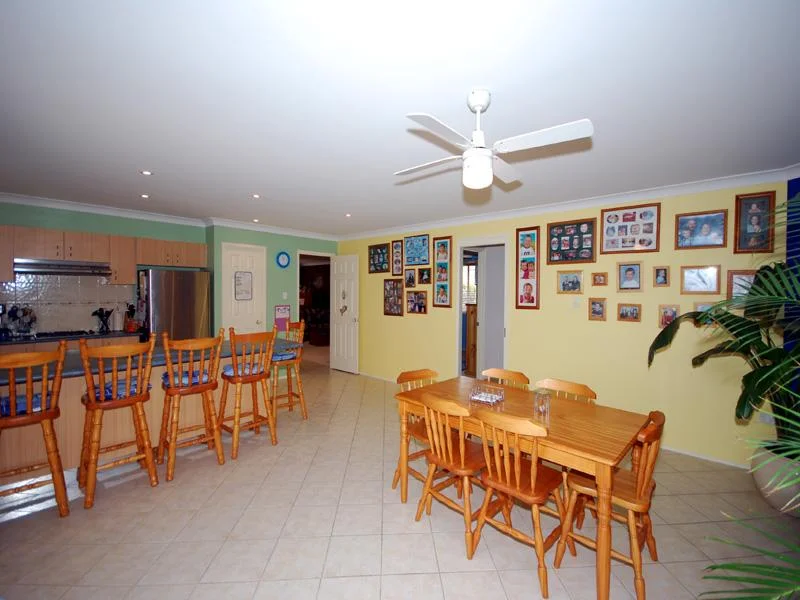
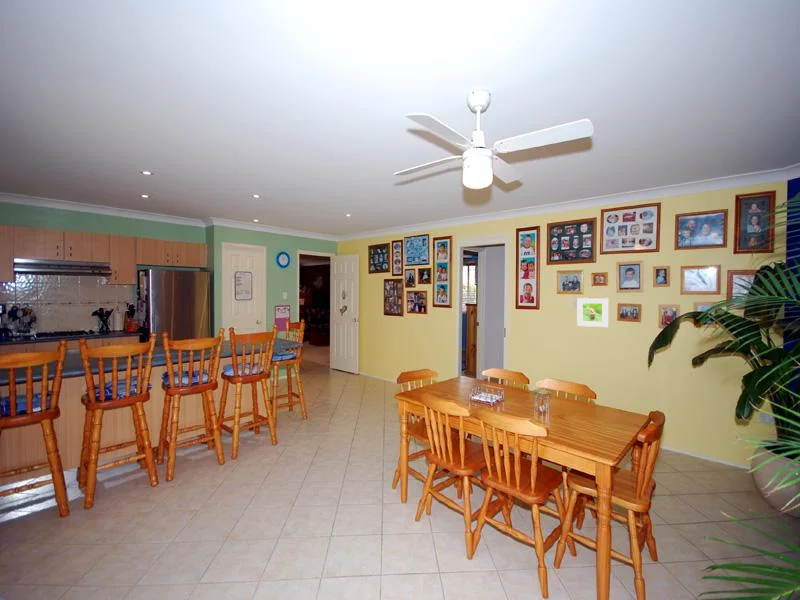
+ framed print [576,297,610,328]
